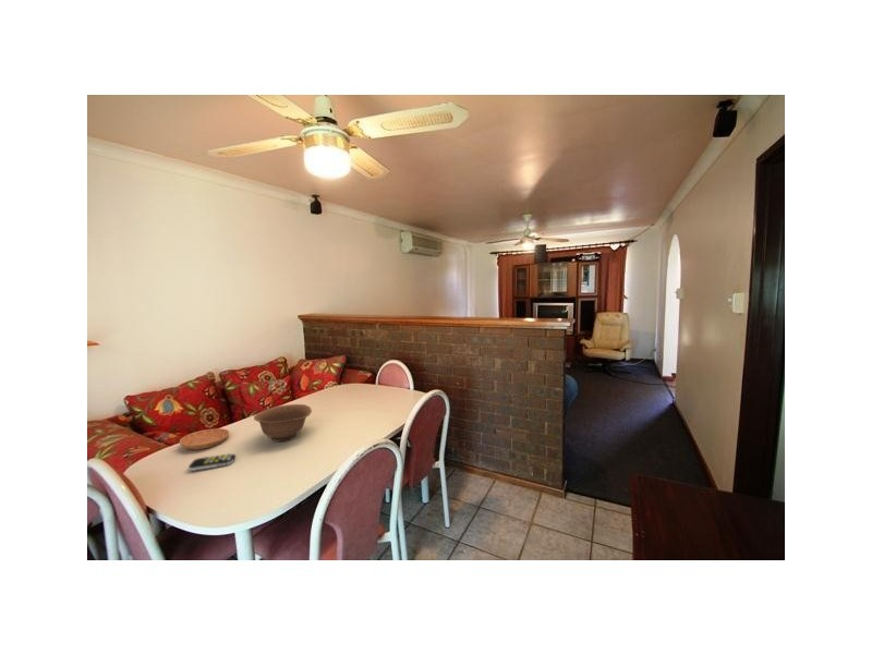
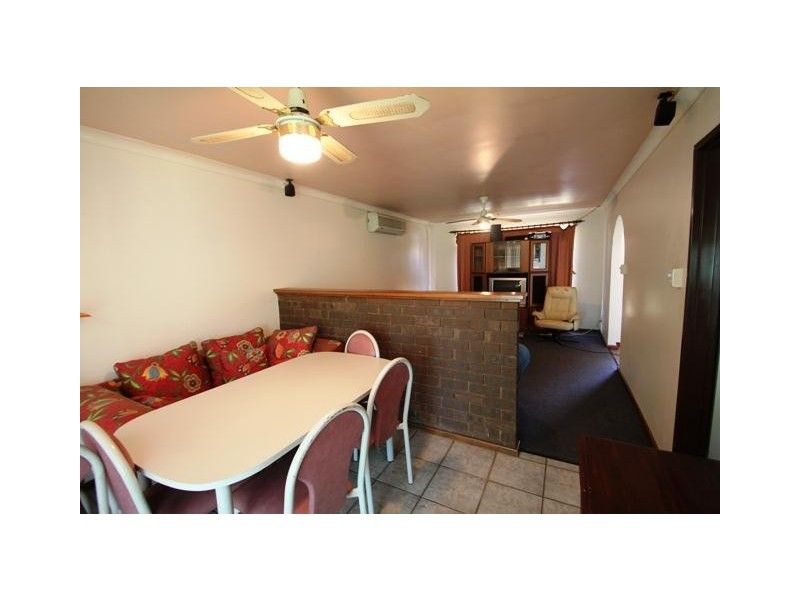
- saucer [179,427,230,451]
- remote control [187,452,237,472]
- bowl [253,403,313,443]
